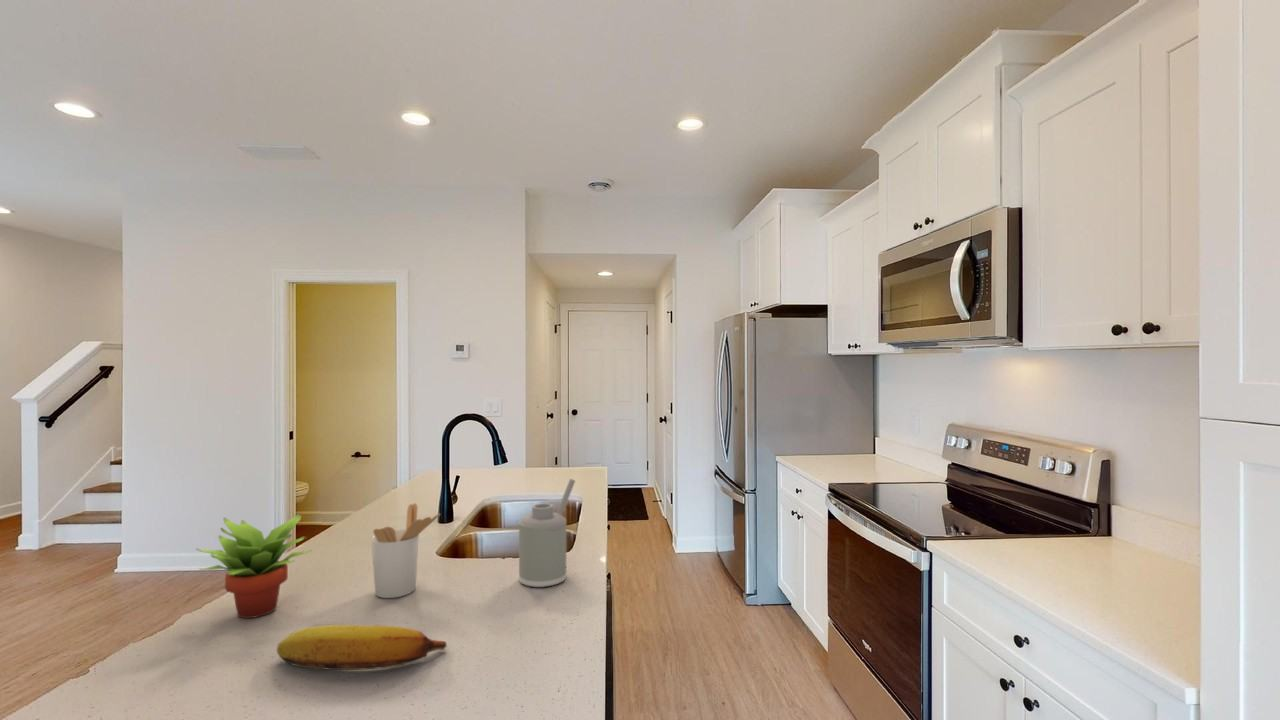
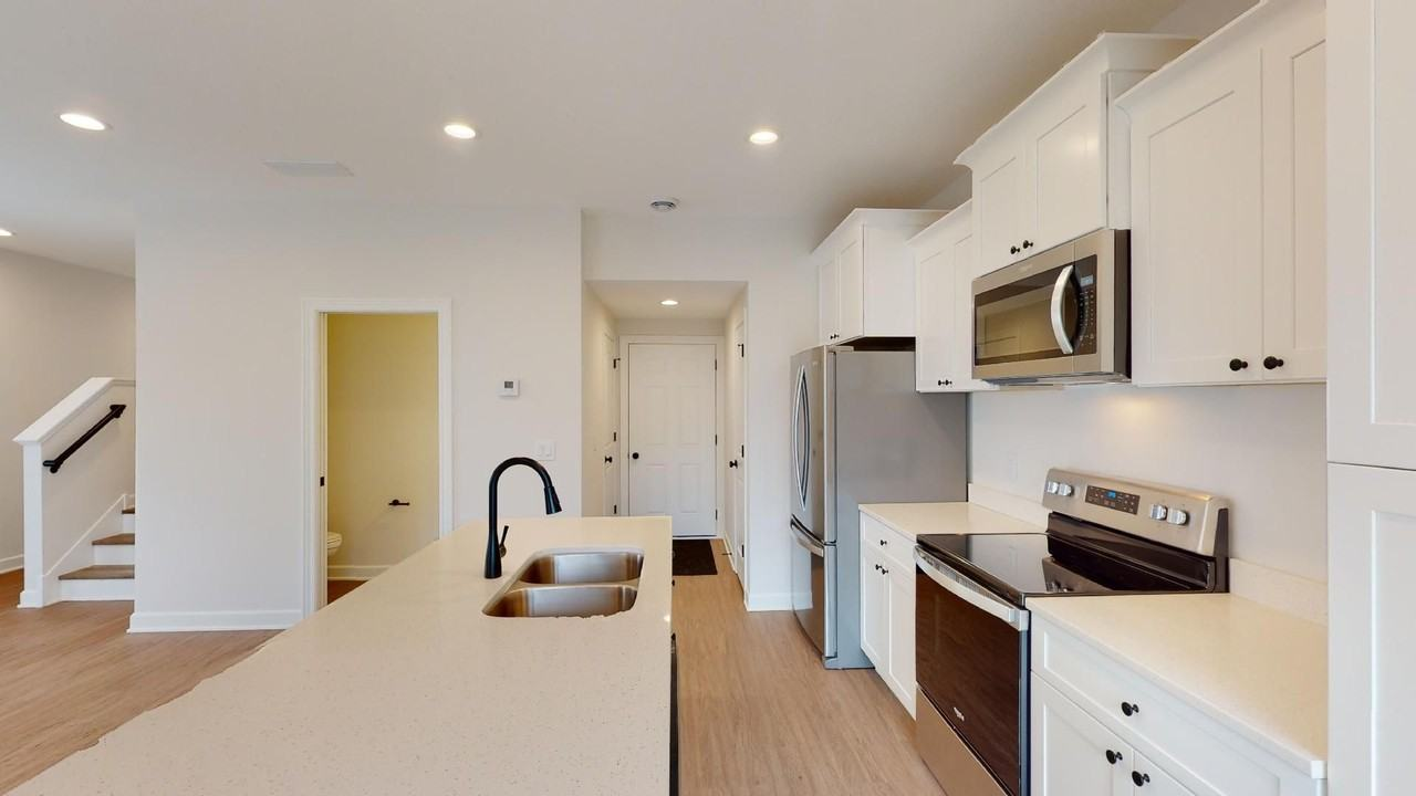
- fruit [276,624,448,671]
- succulent plant [195,513,312,619]
- utensil holder [370,502,441,599]
- soap dispenser [518,478,576,589]
